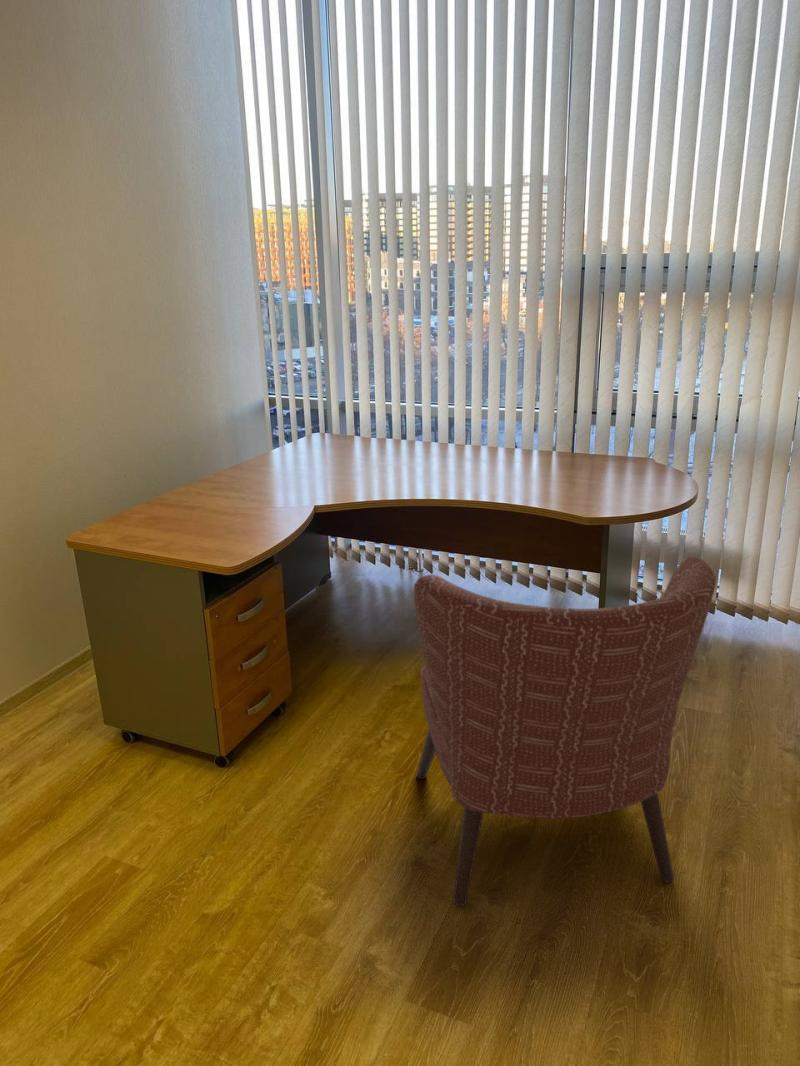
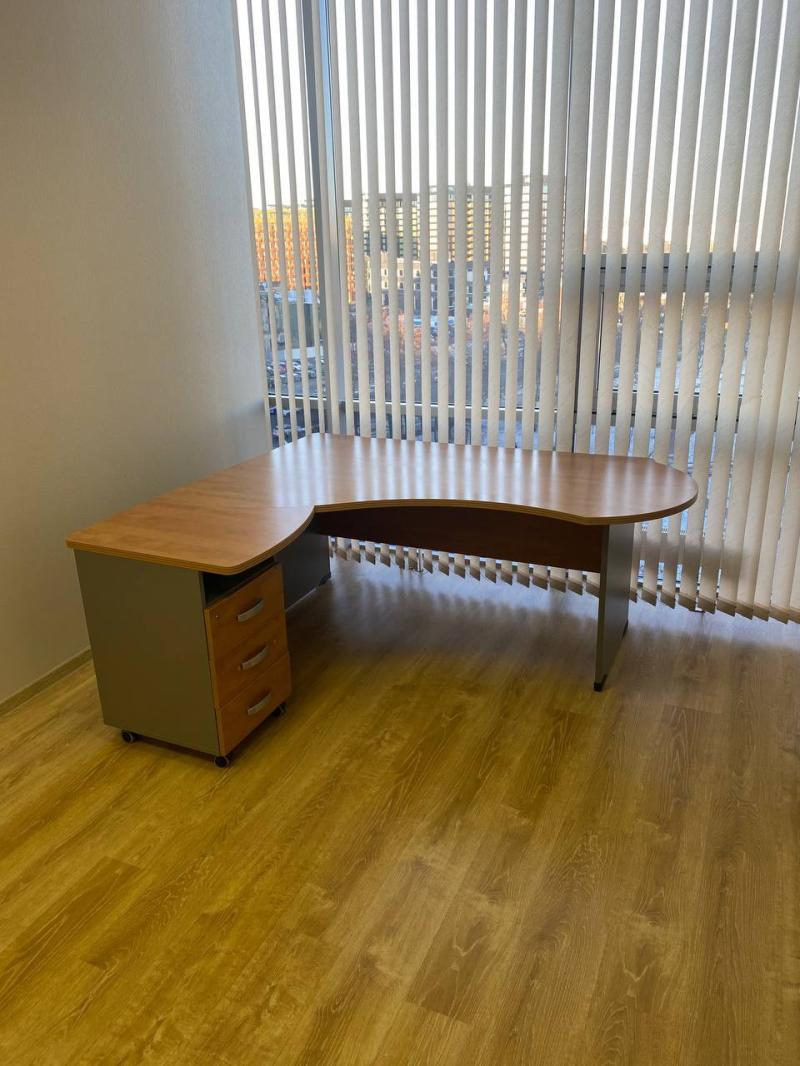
- chair [413,556,717,907]
